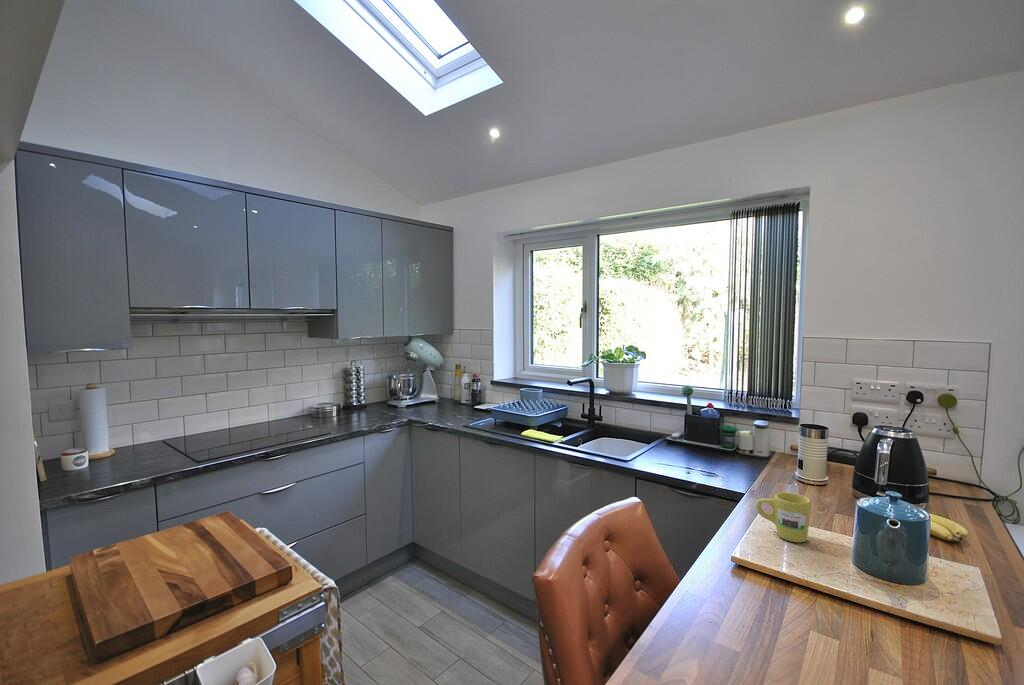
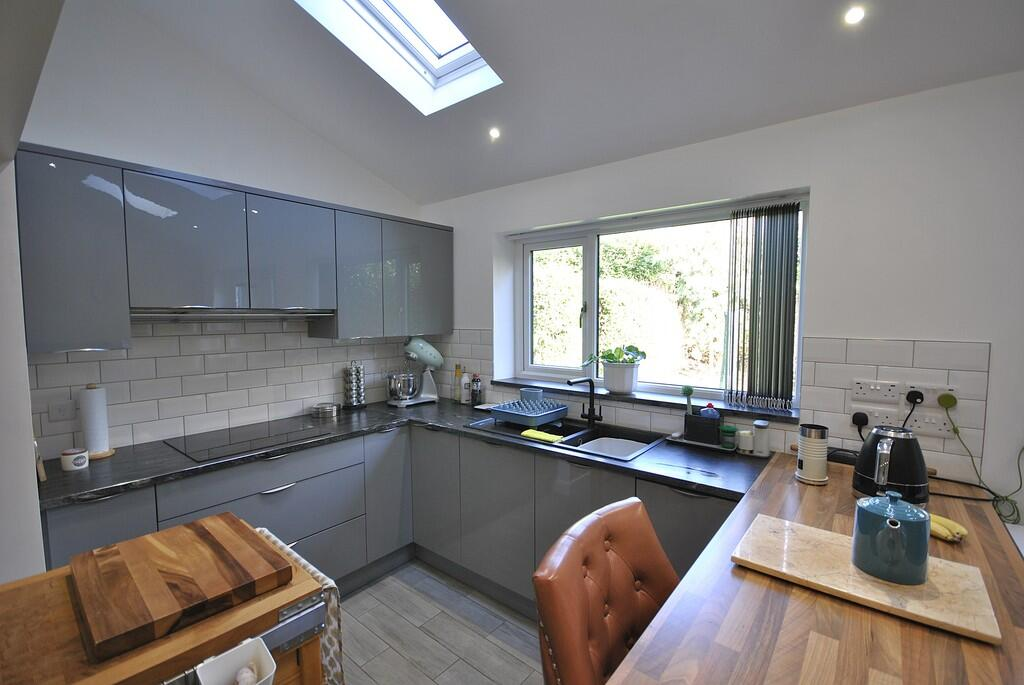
- mug [755,491,812,543]
